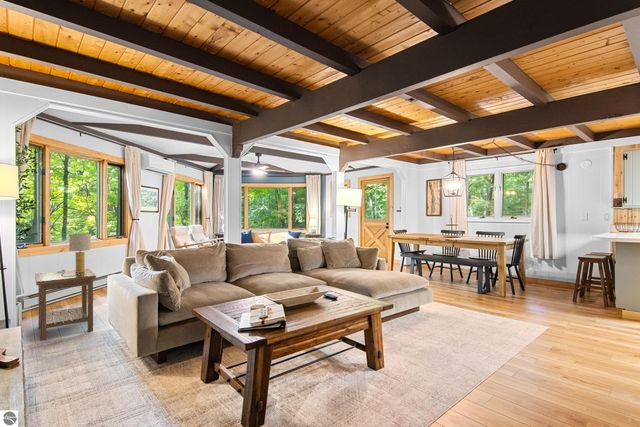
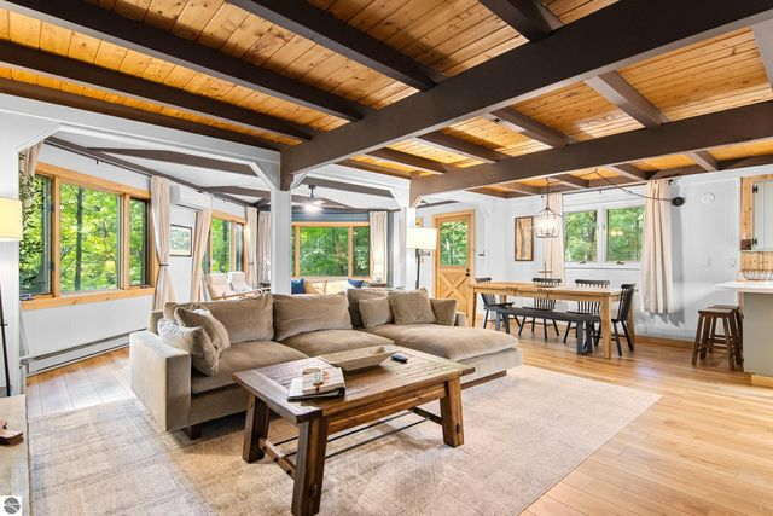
- side table [34,268,97,342]
- table lamp [57,232,92,276]
